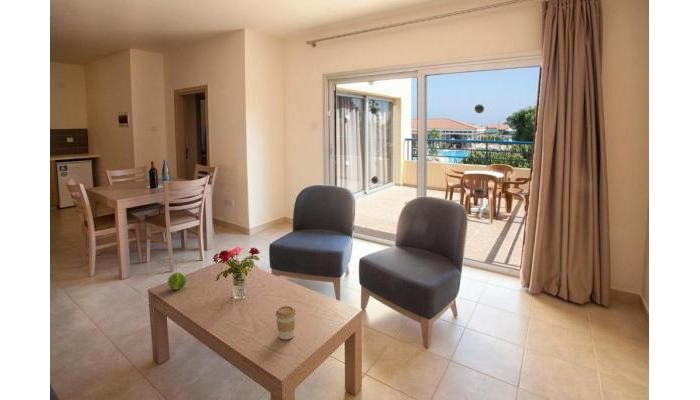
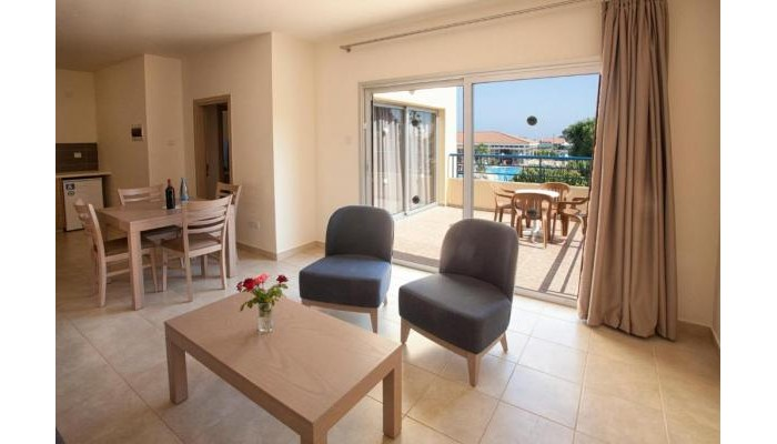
- fruit [167,271,187,291]
- coffee cup [275,305,297,340]
